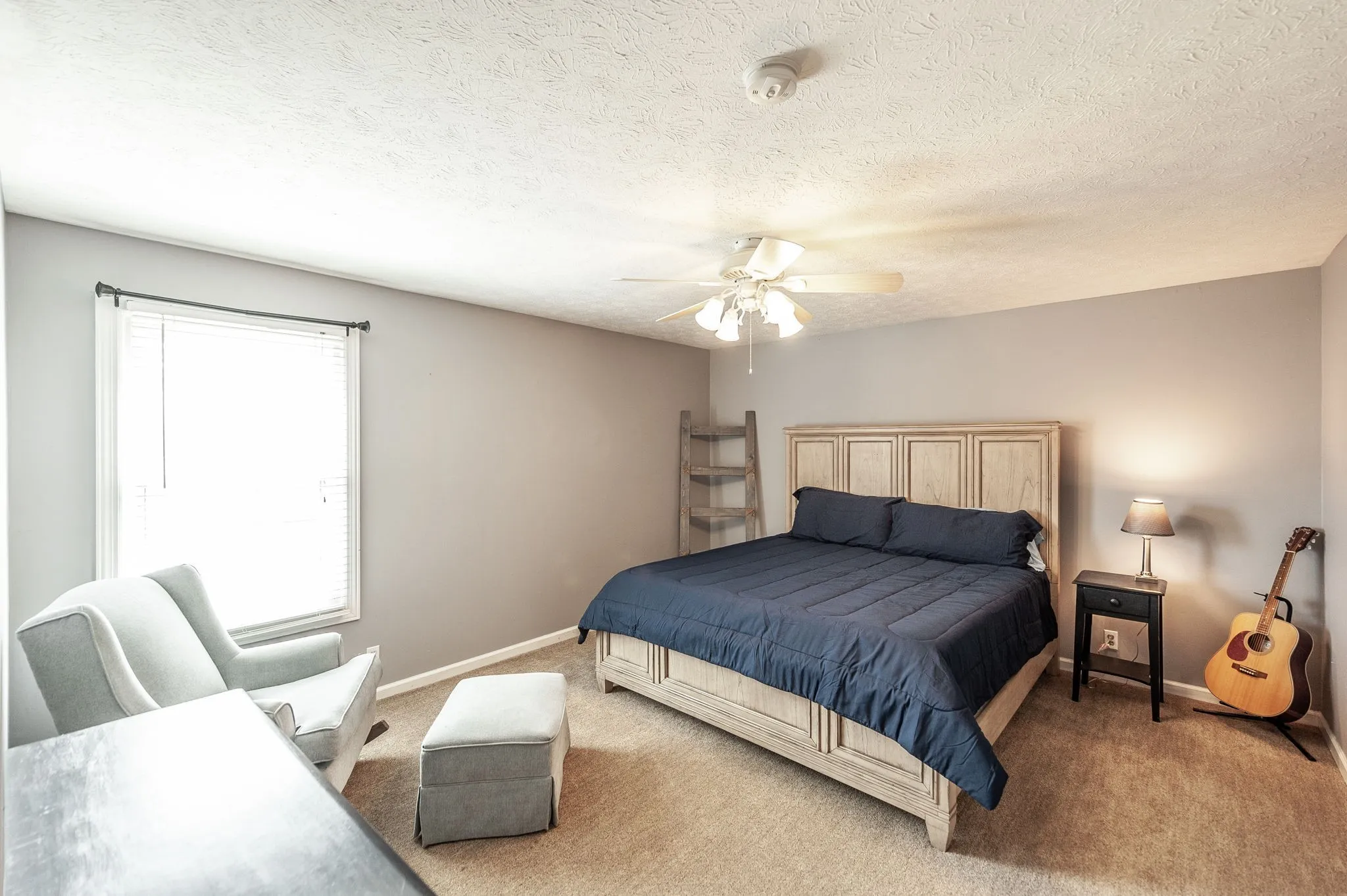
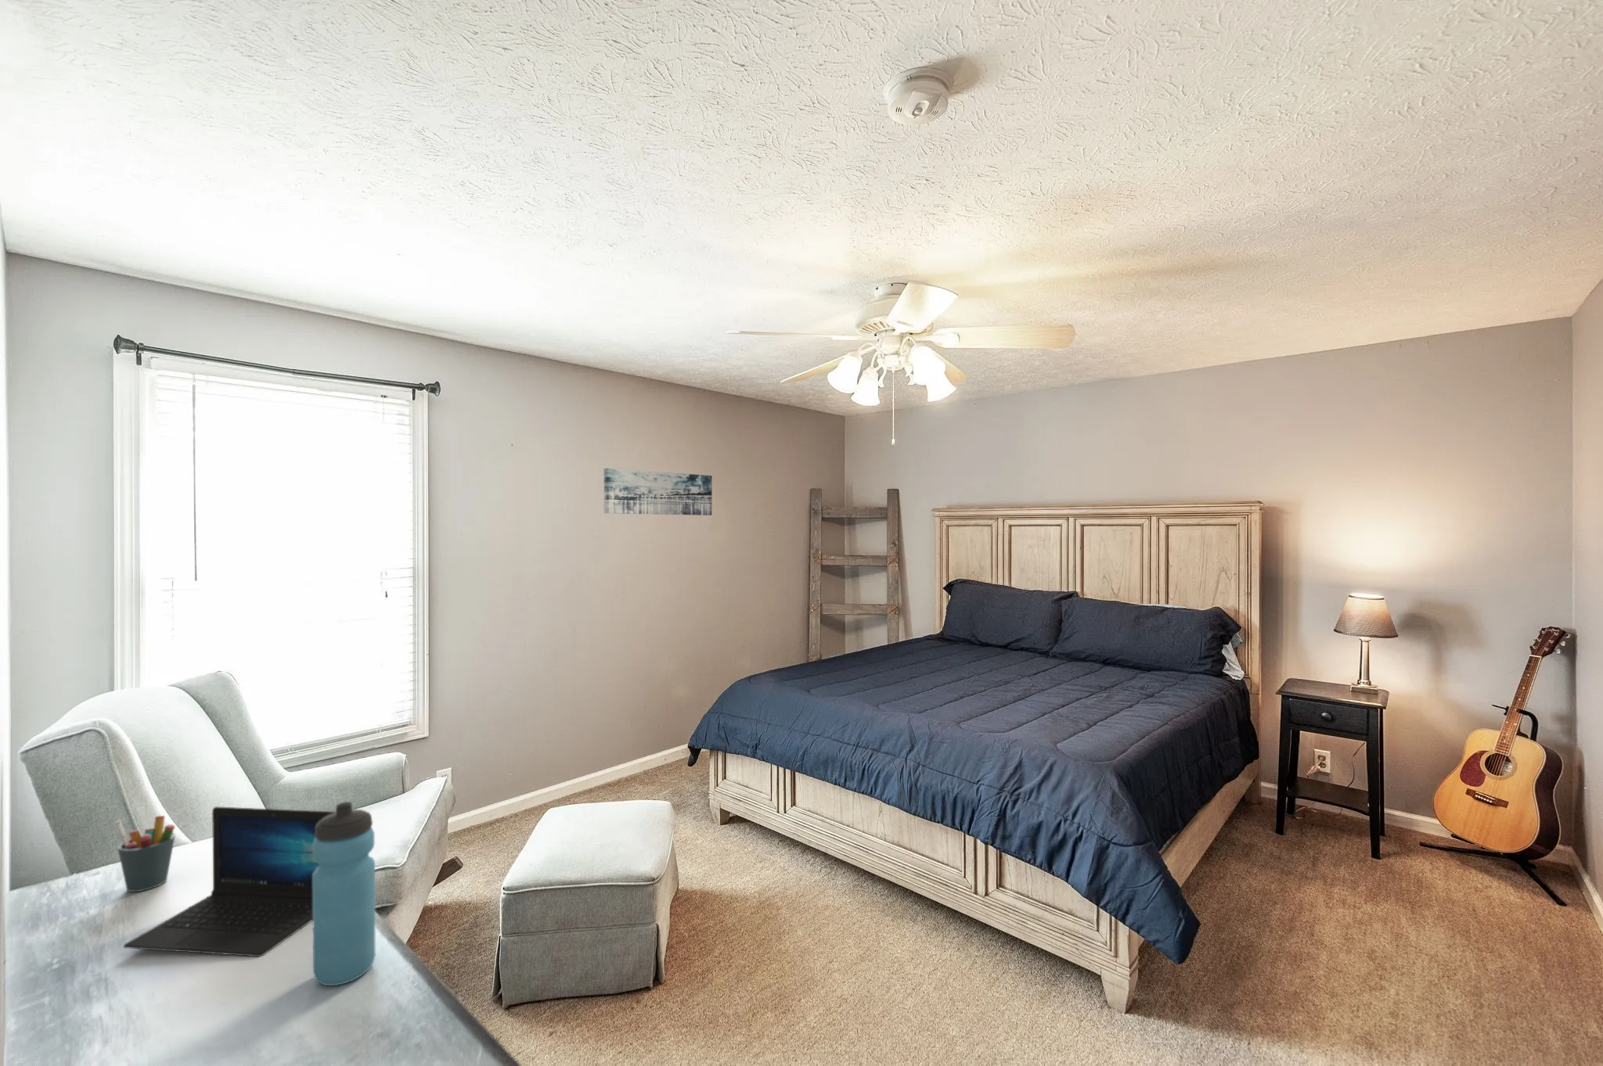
+ laptop [123,807,336,958]
+ pen holder [114,815,176,893]
+ water bottle [312,801,376,986]
+ wall art [603,468,713,516]
